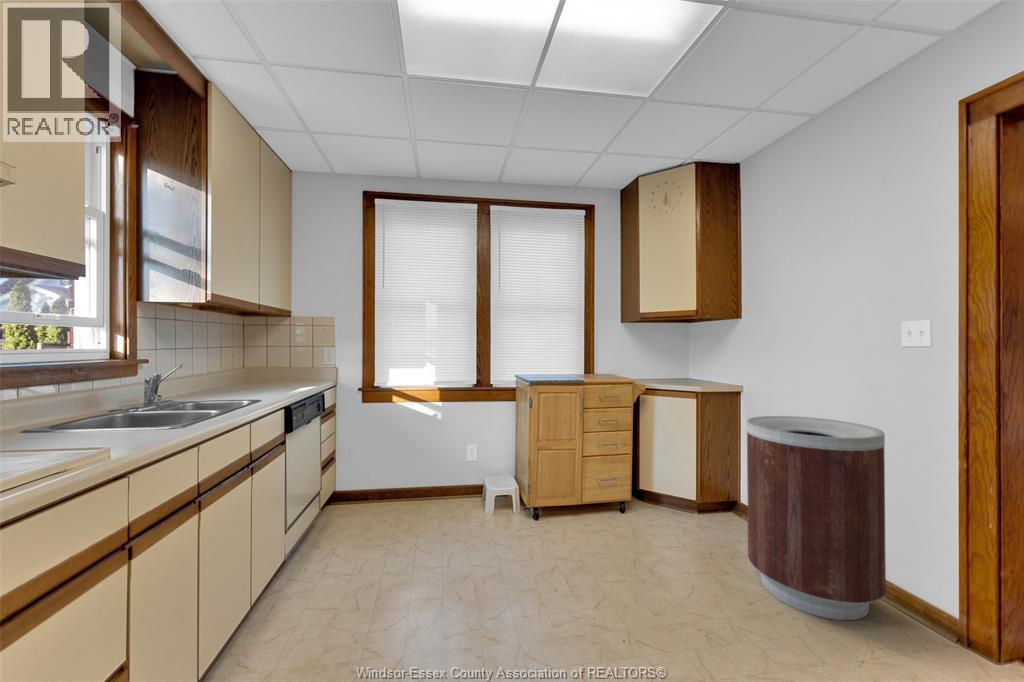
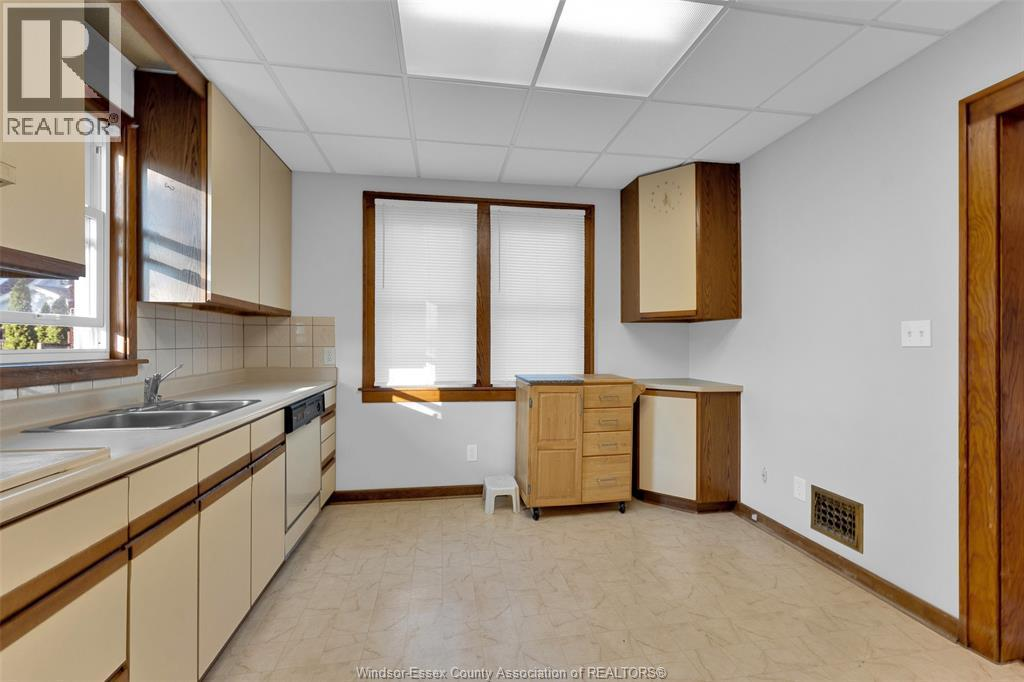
- trash can [746,415,887,621]
